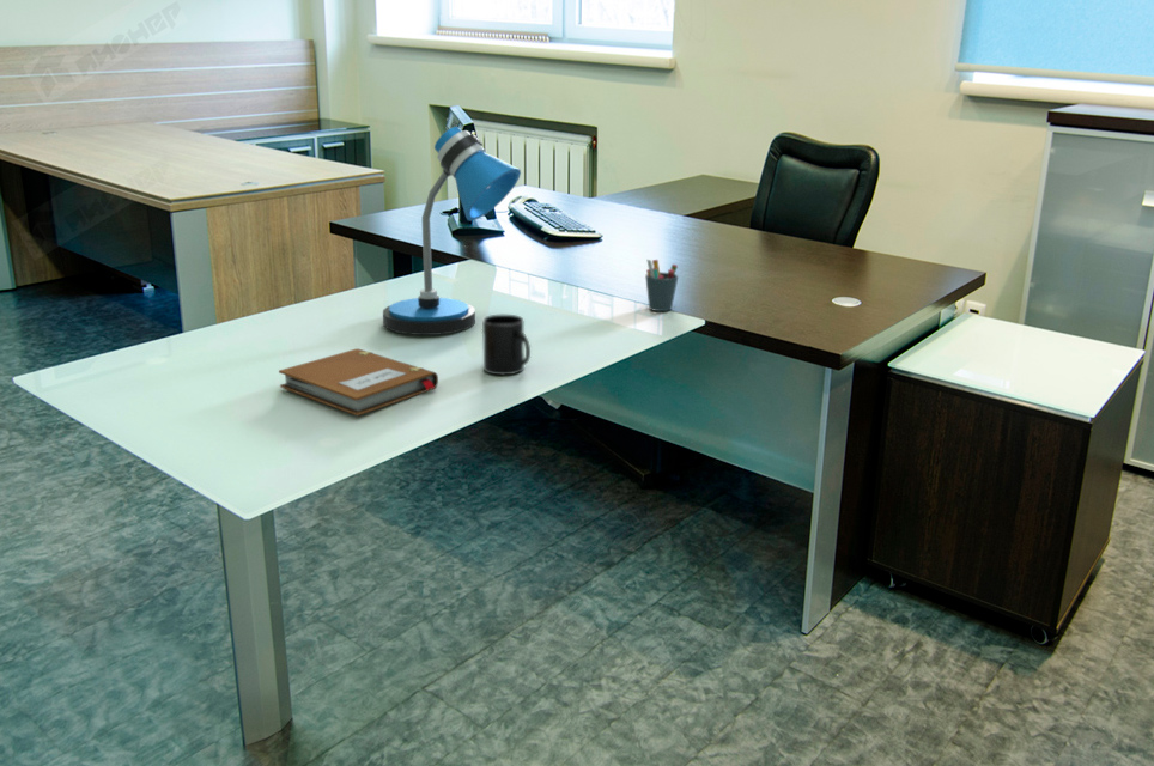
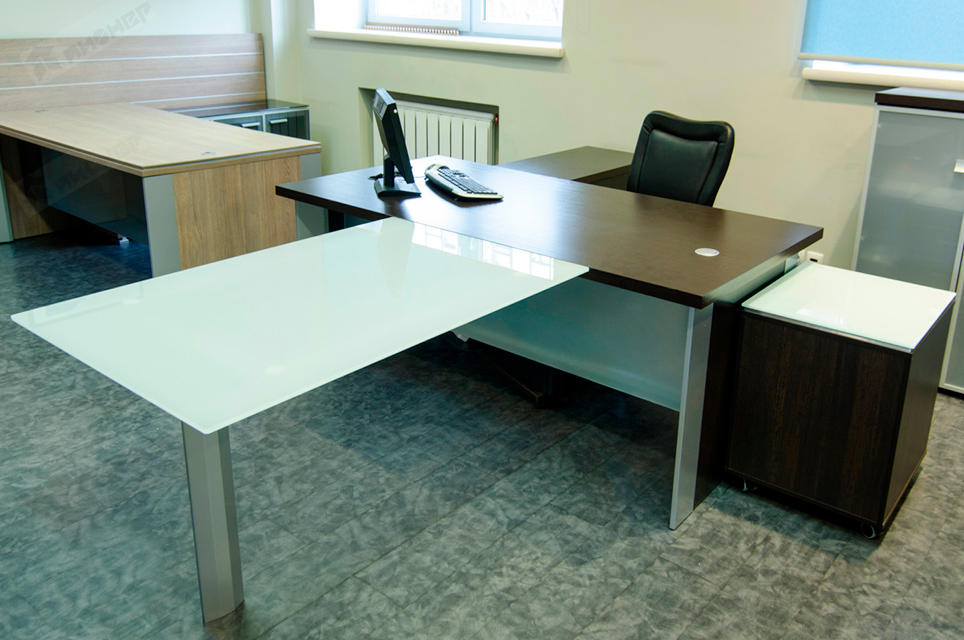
- pen holder [644,259,680,312]
- mug [481,314,532,376]
- desk lamp [382,126,522,336]
- notebook [278,347,439,417]
